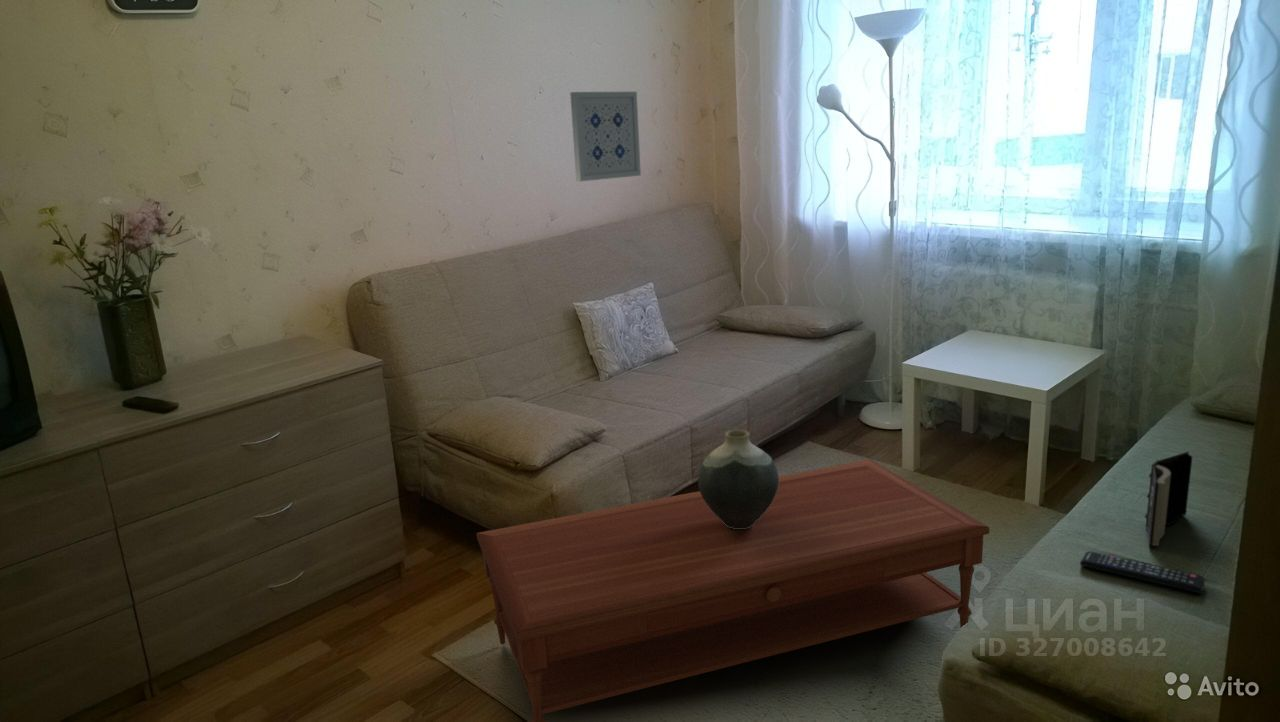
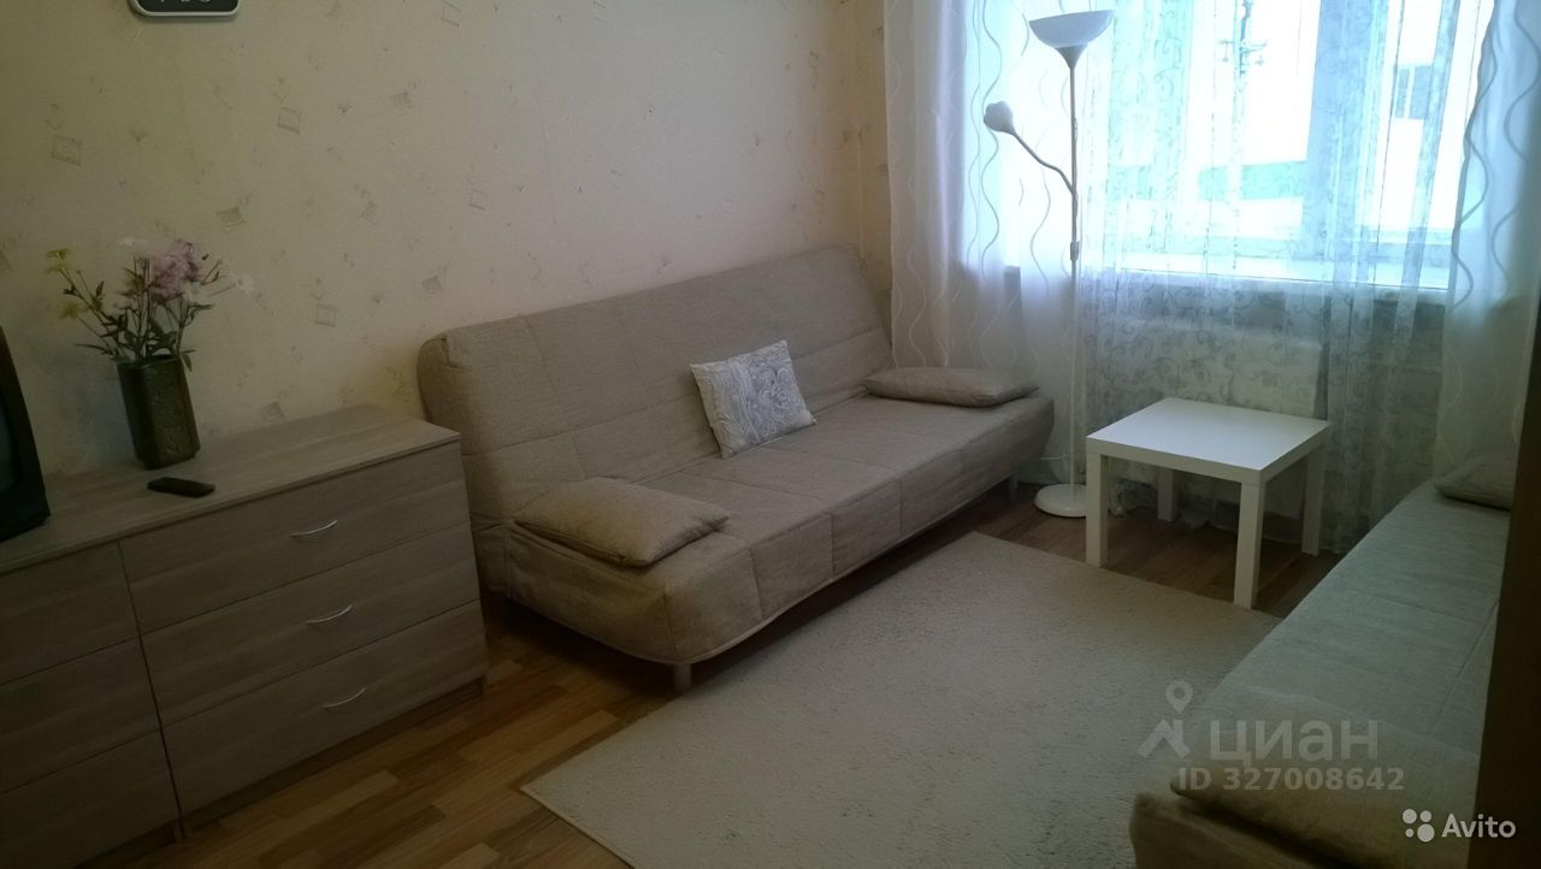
- wall art [569,91,642,182]
- book [1144,450,1194,550]
- coffee table [476,458,990,722]
- vase [697,429,779,529]
- remote control [1079,550,1206,595]
